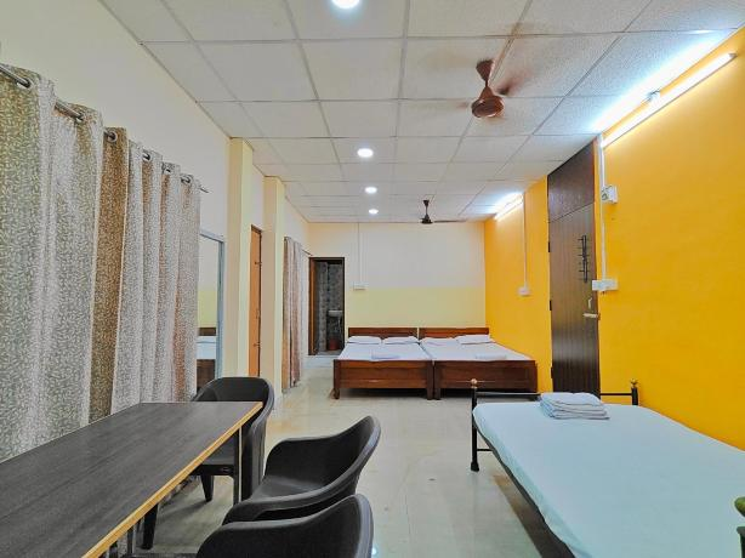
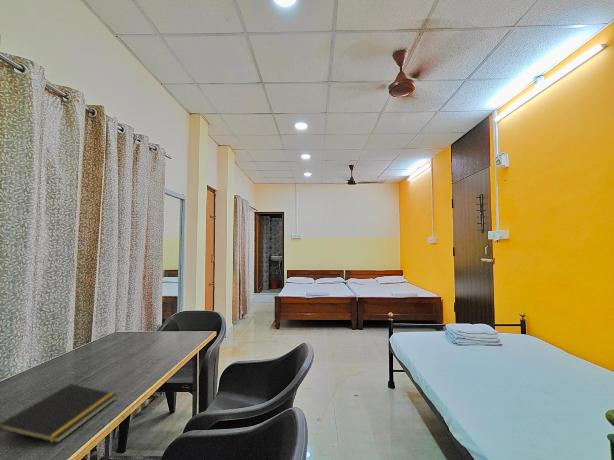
+ notepad [0,383,118,444]
